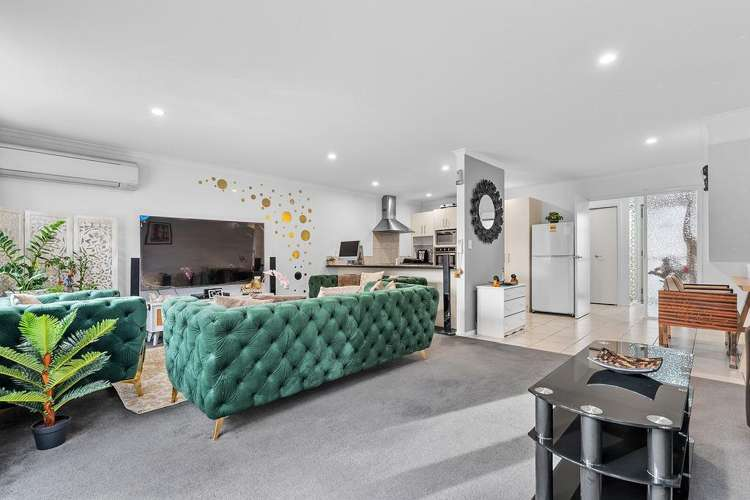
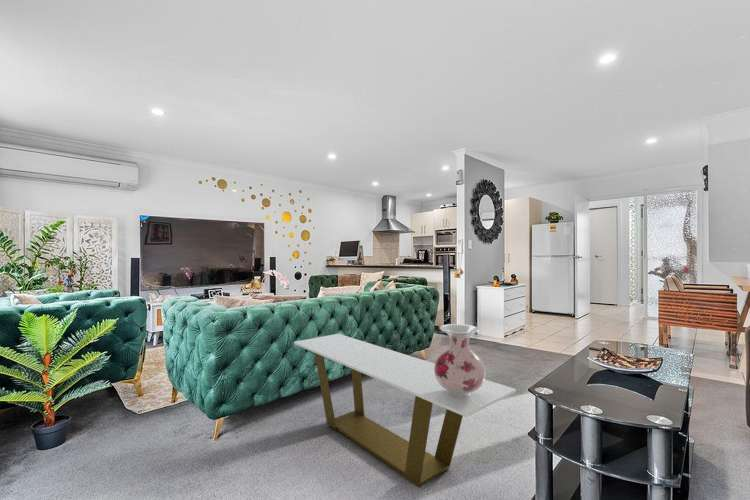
+ vase [434,323,487,396]
+ coffee table [293,333,517,488]
